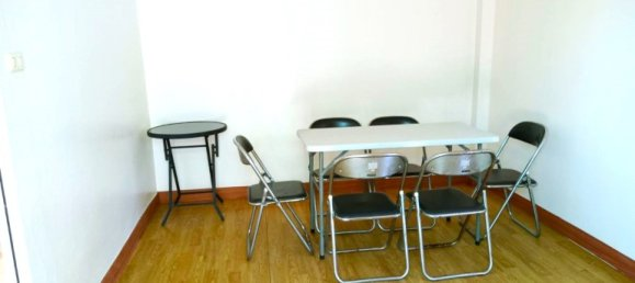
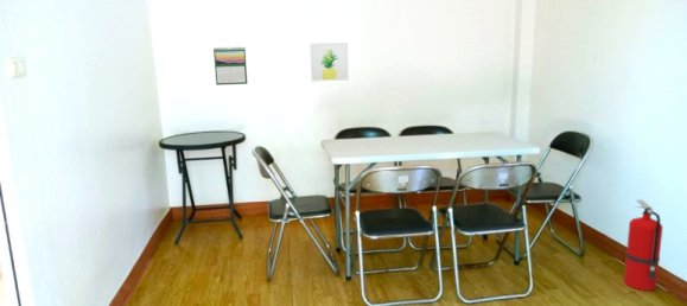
+ calendar [212,45,248,87]
+ fire extinguisher [623,198,664,292]
+ wall art [308,42,350,83]
